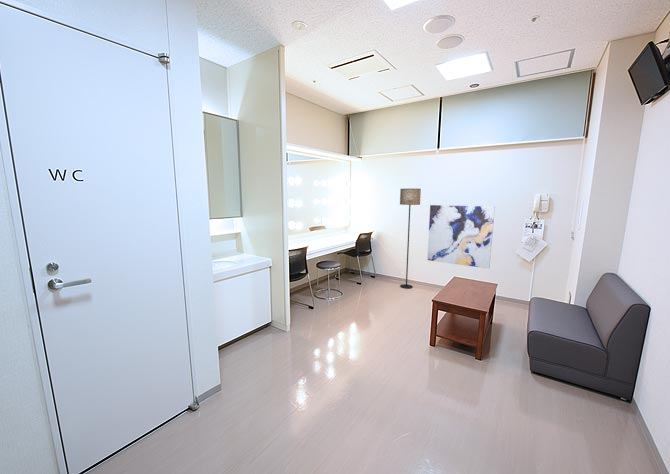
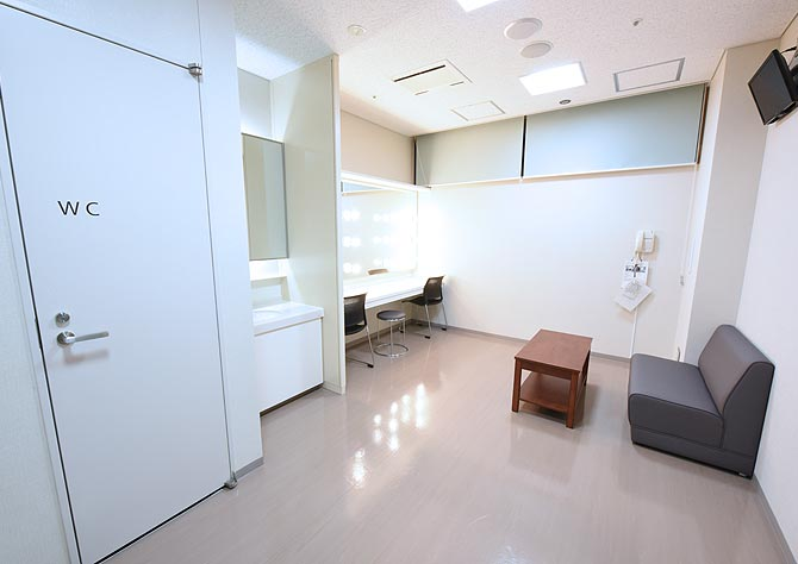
- floor lamp [399,188,422,290]
- wall art [426,204,496,270]
